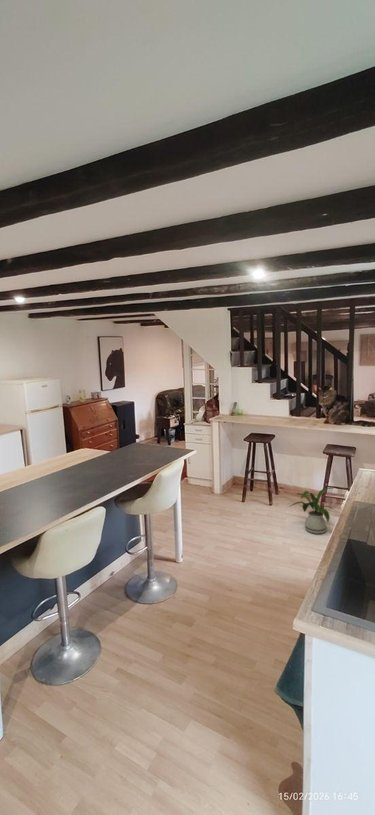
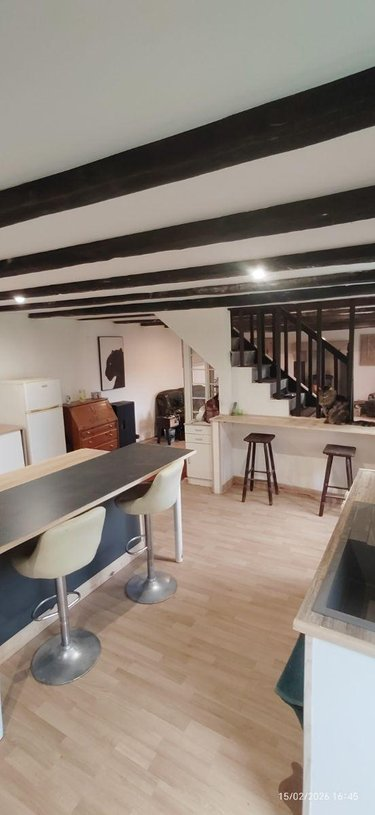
- house plant [288,487,337,535]
